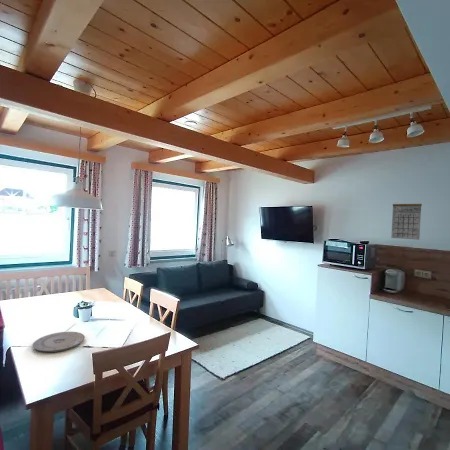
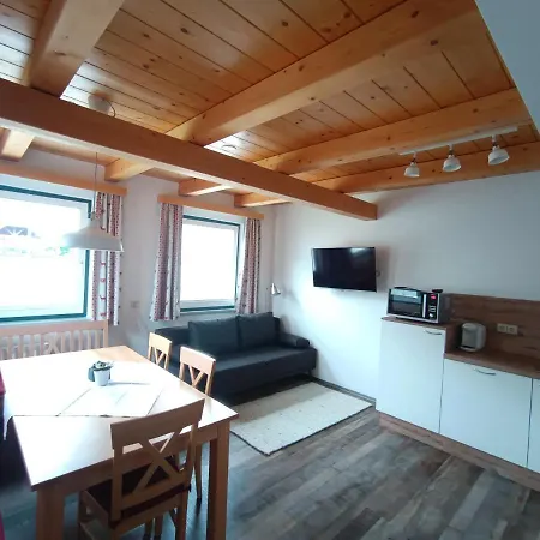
- plate [31,331,86,353]
- calendar [390,203,423,241]
